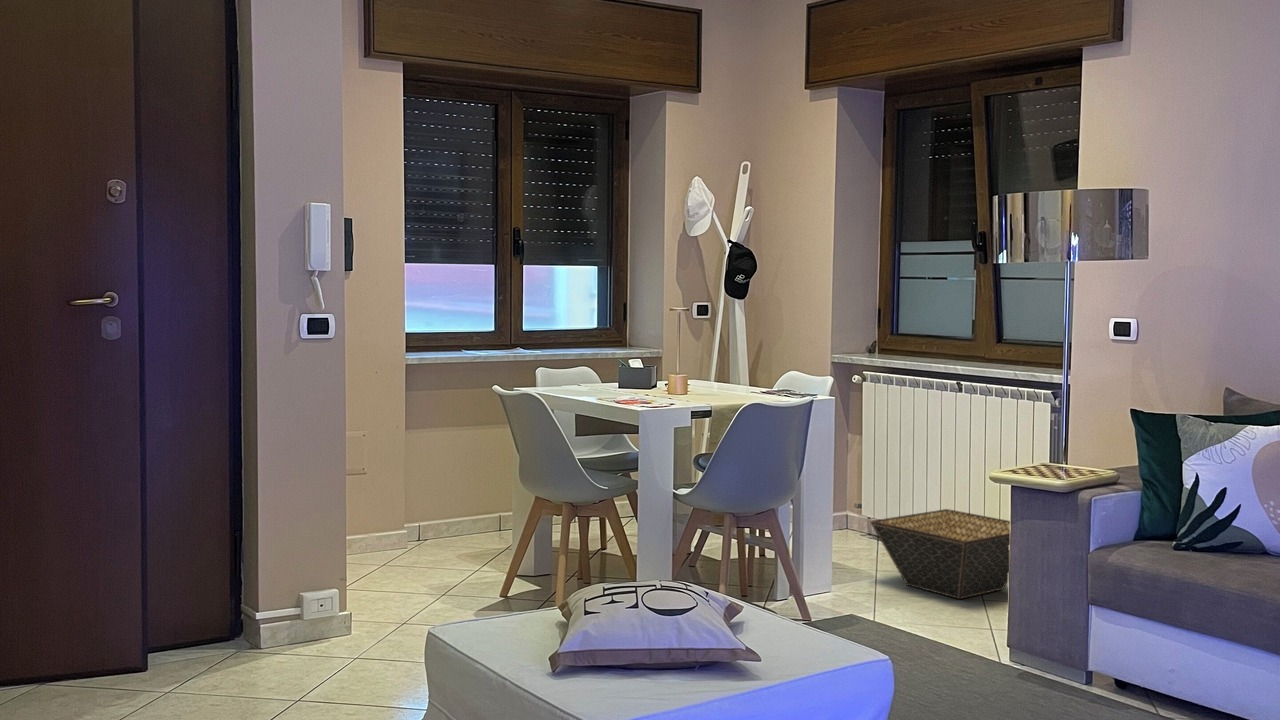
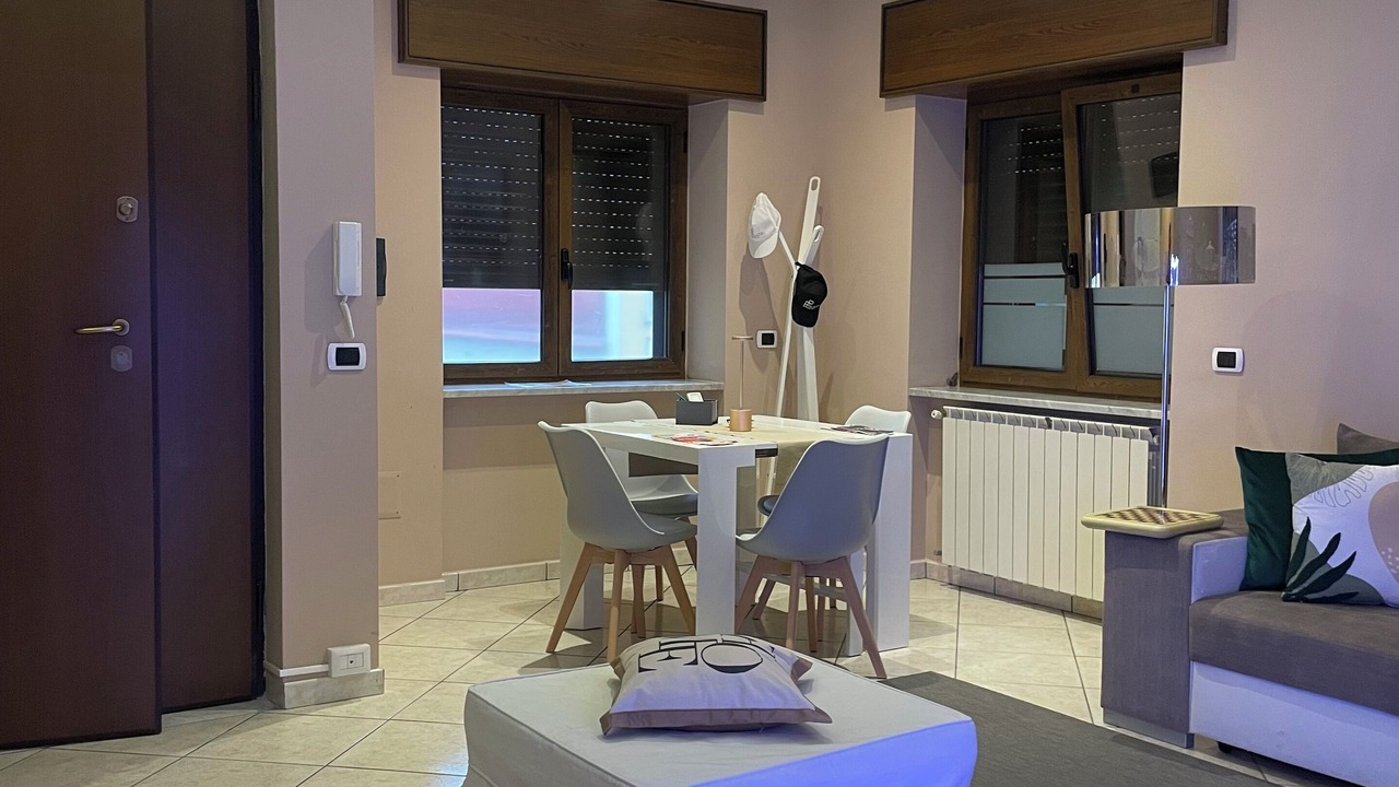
- basket [869,508,1011,600]
